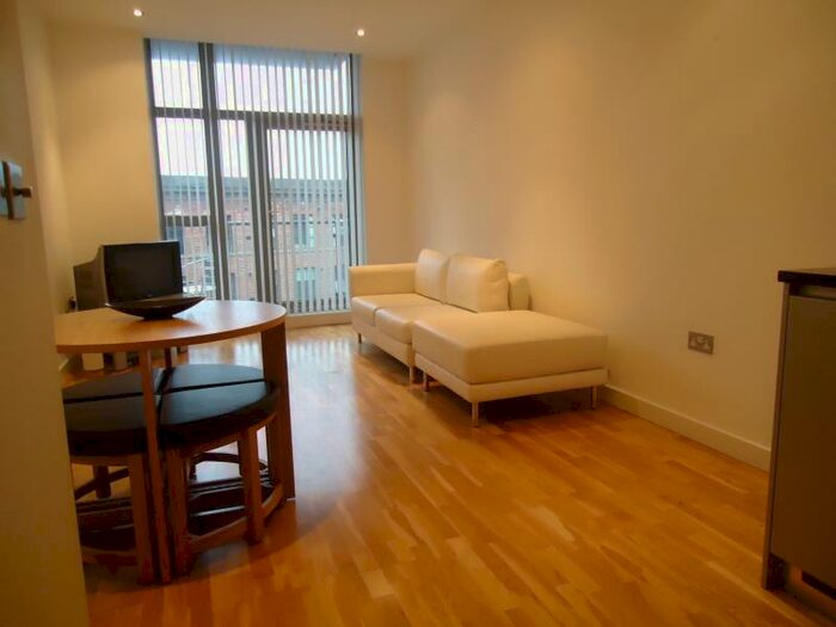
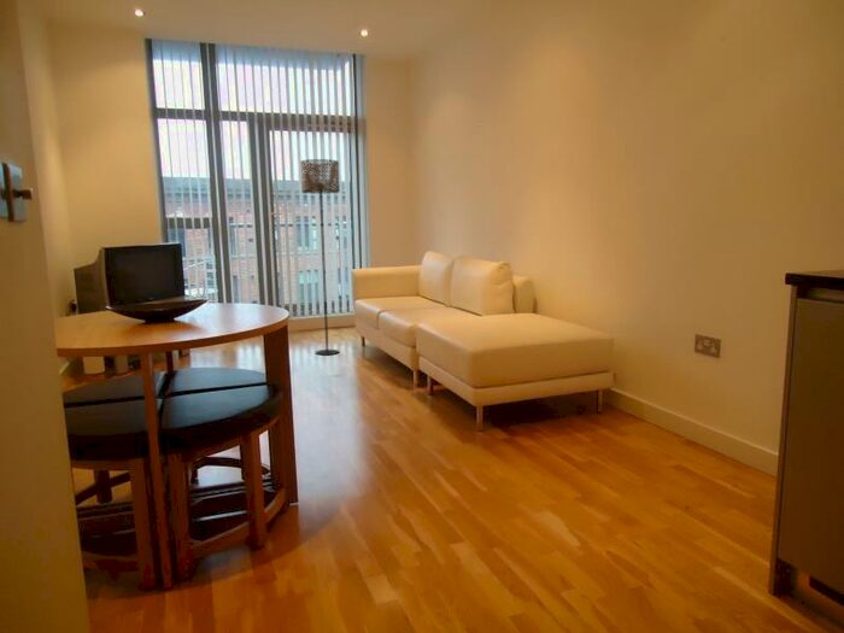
+ floor lamp [299,158,341,356]
